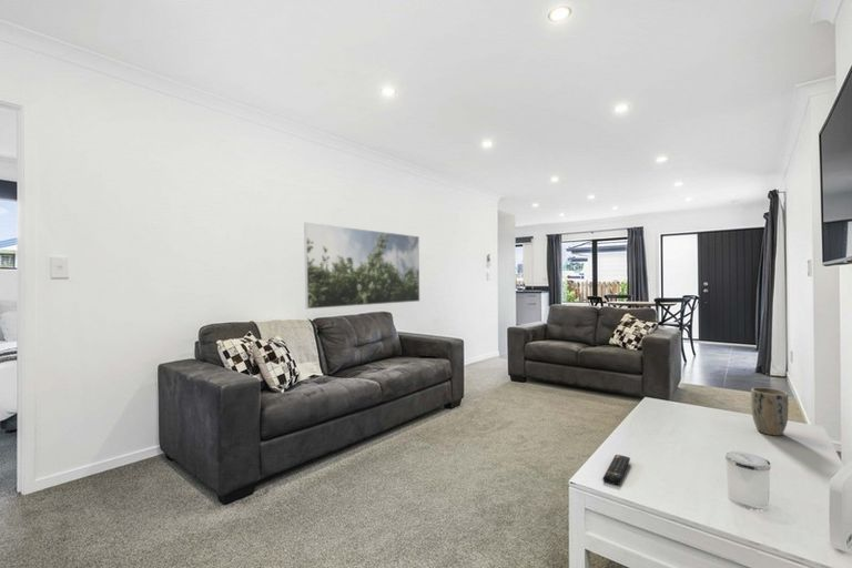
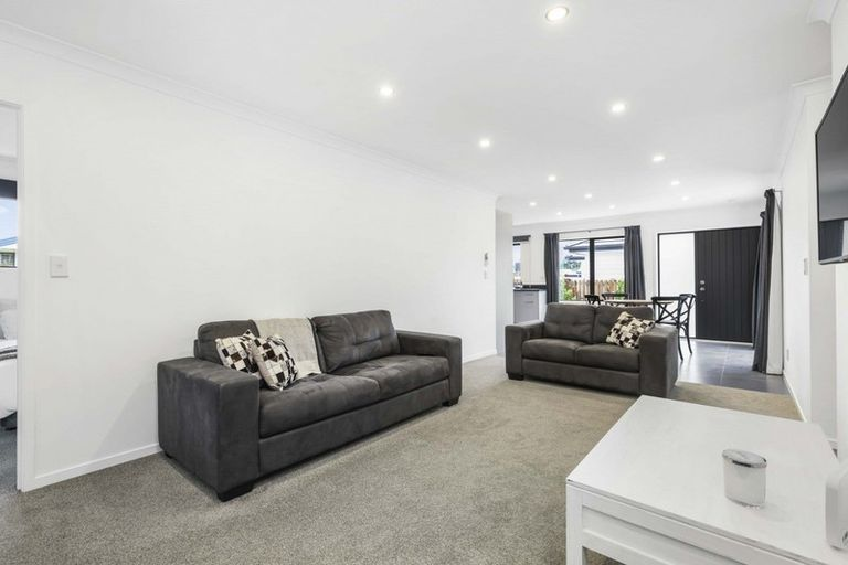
- remote control [601,454,631,486]
- plant pot [750,386,789,437]
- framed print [303,222,420,310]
